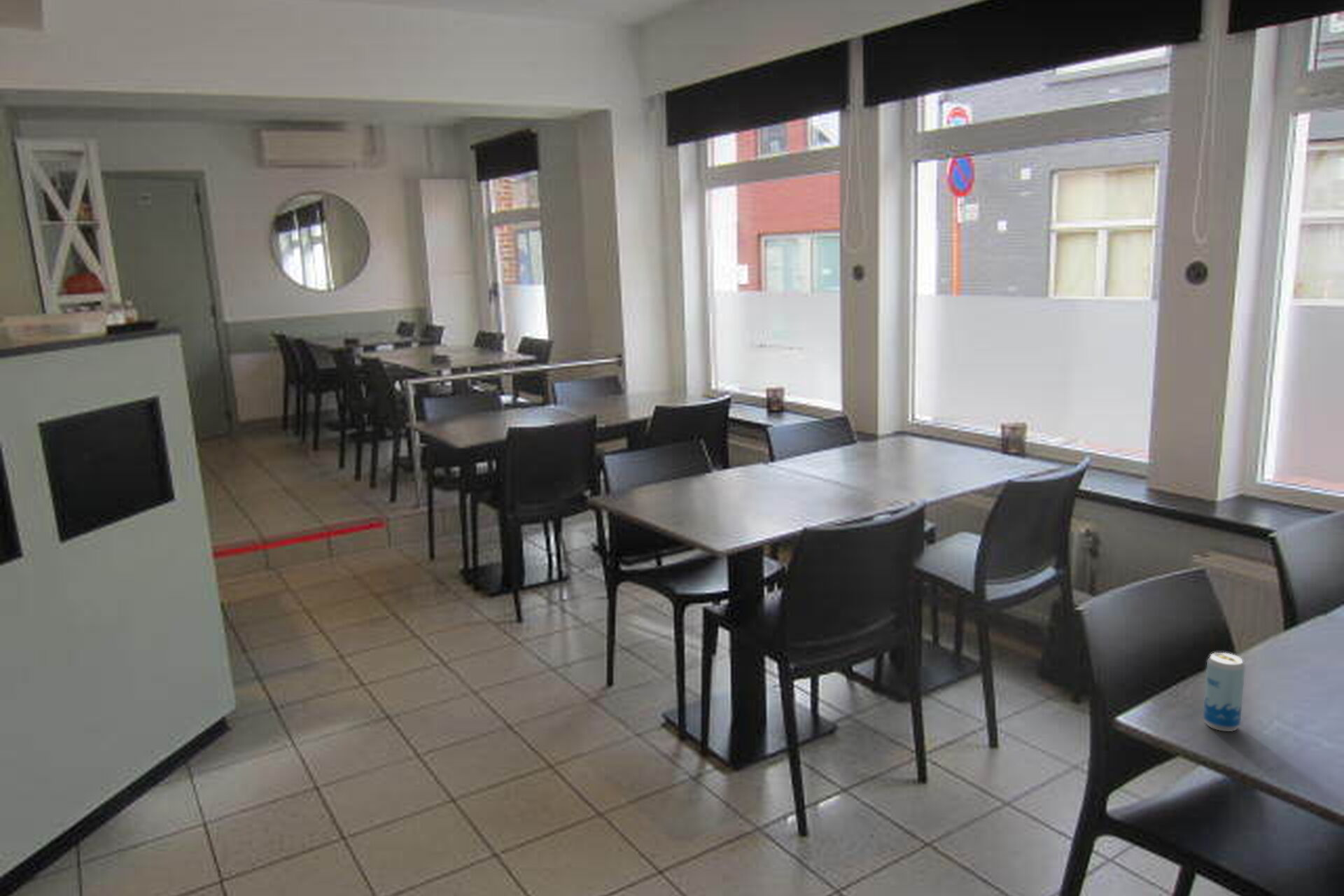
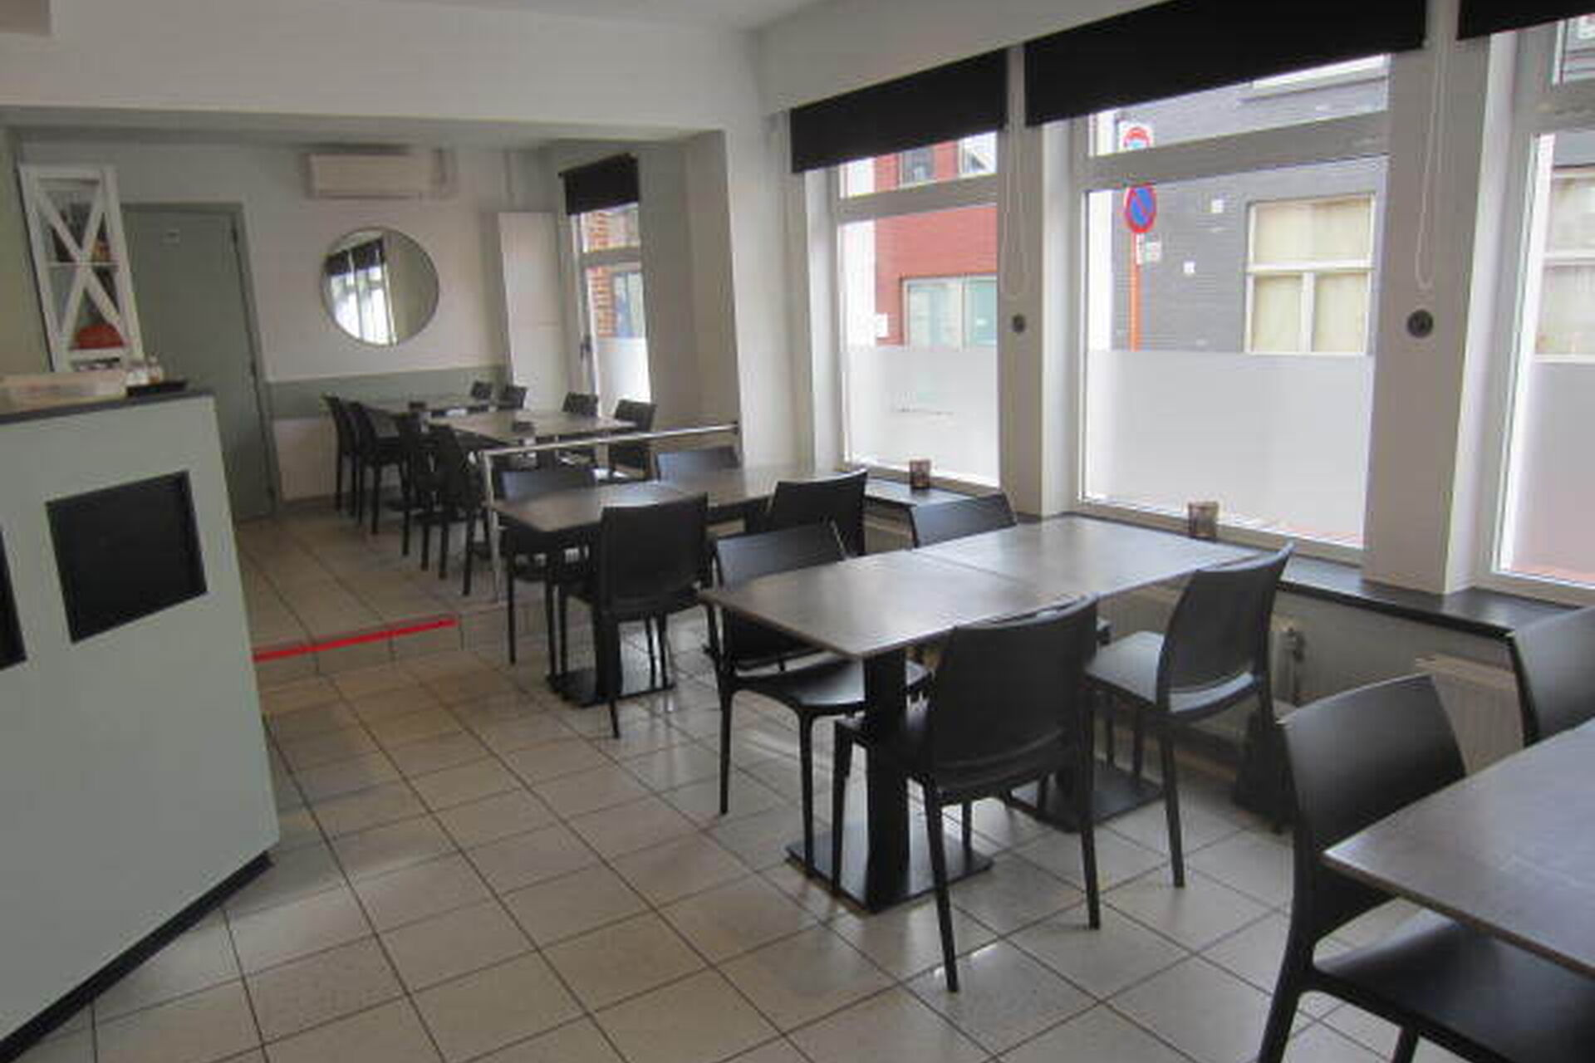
- beverage can [1203,652,1246,732]
